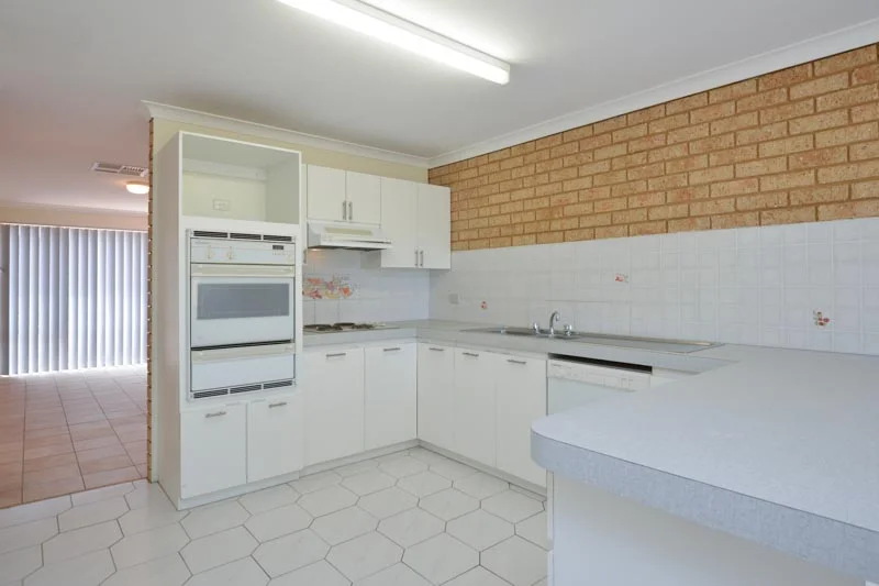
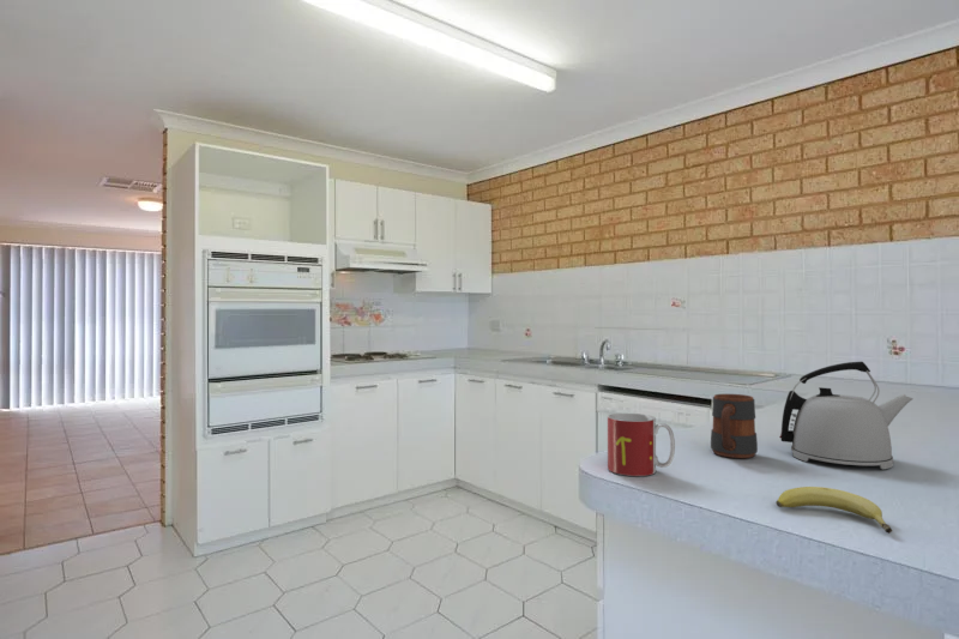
+ kettle [778,361,915,470]
+ mug [710,393,759,459]
+ fruit [774,486,894,535]
+ mug [607,412,676,477]
